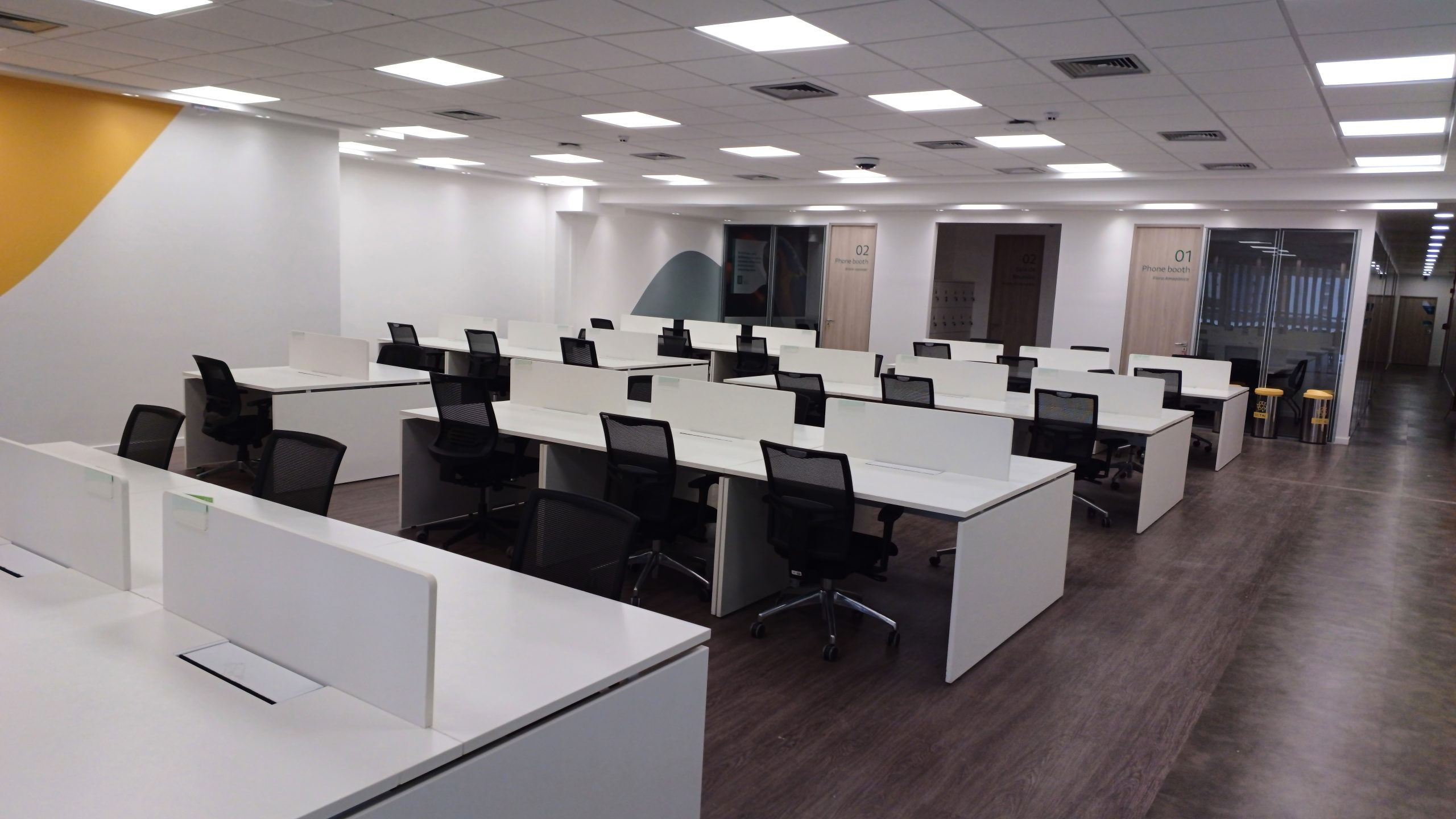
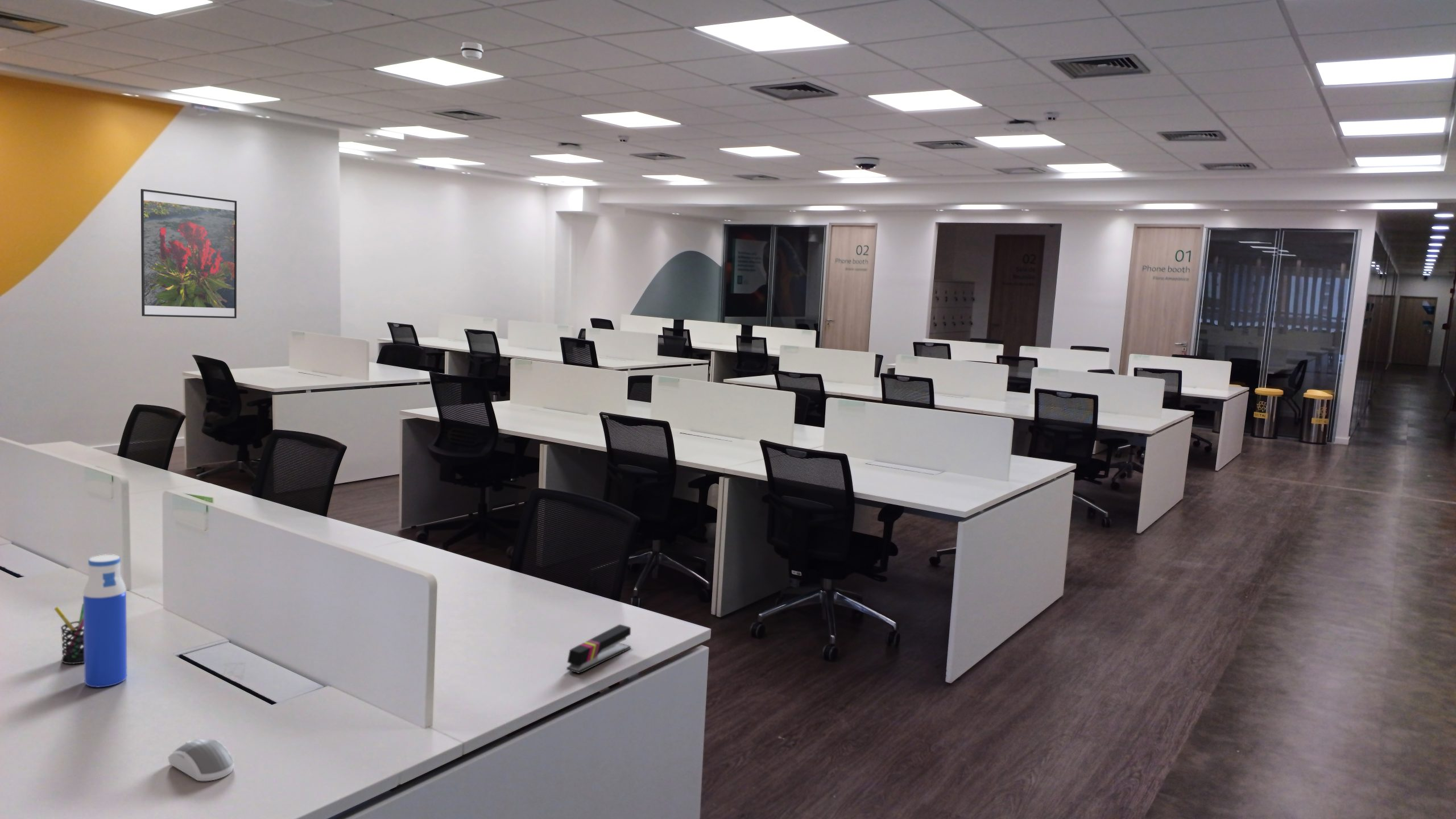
+ pen holder [53,603,84,665]
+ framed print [140,188,237,319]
+ stapler [566,624,631,674]
+ computer mouse [167,738,235,781]
+ smoke detector [460,42,484,60]
+ water bottle [82,554,127,688]
